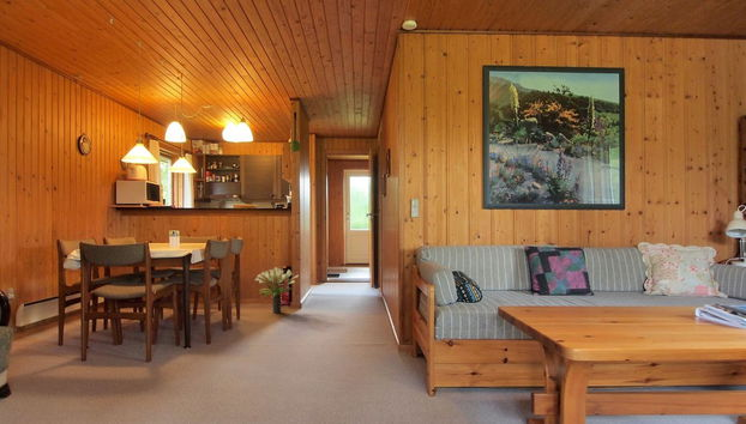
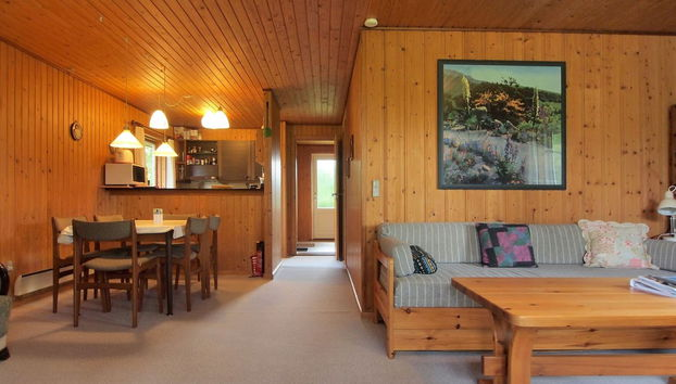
- potted plant [253,266,300,315]
